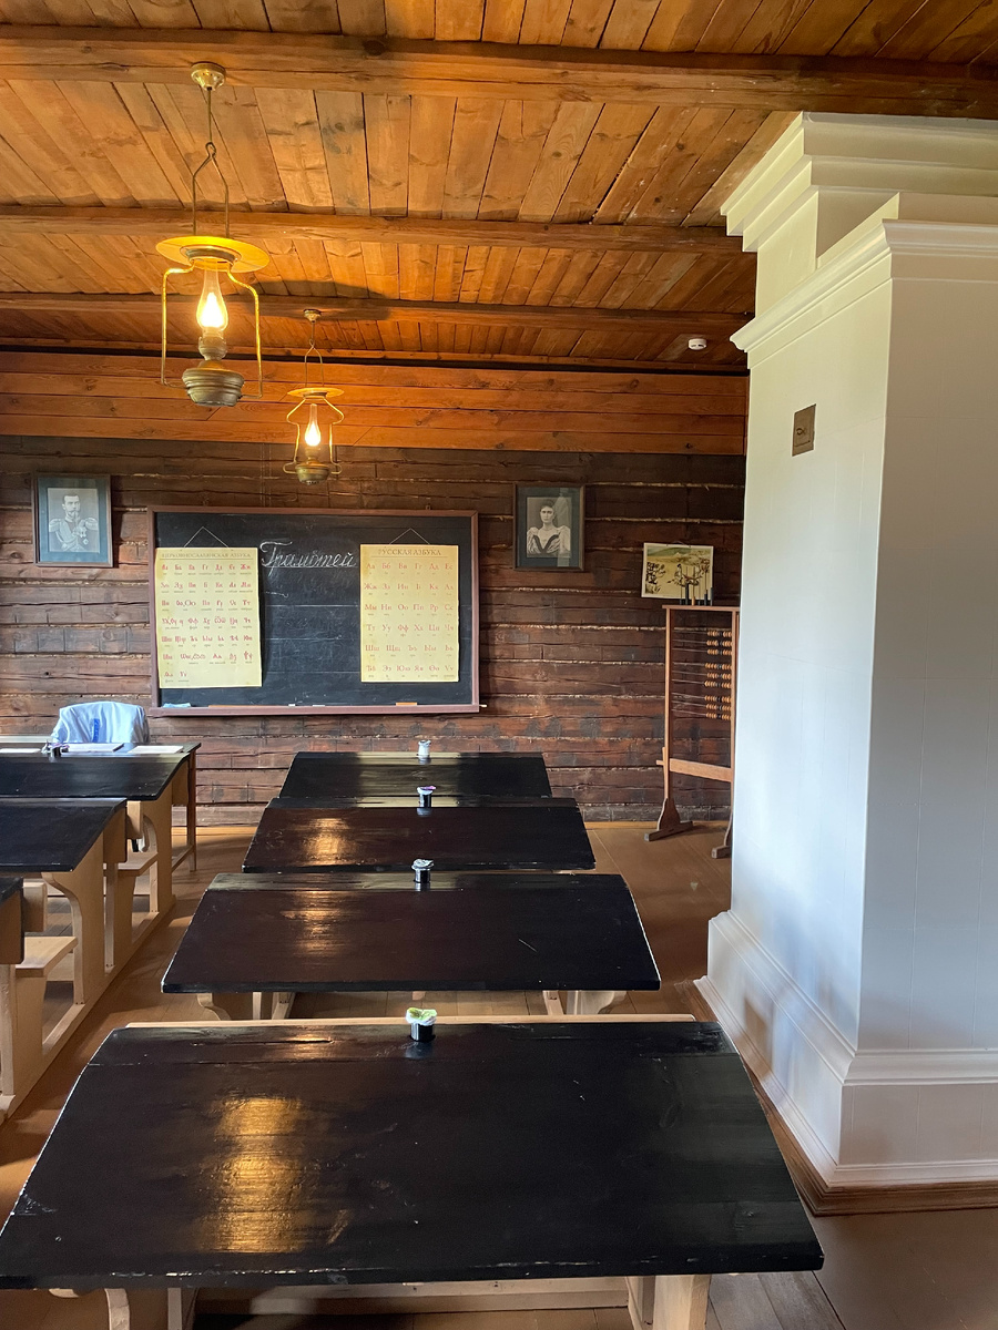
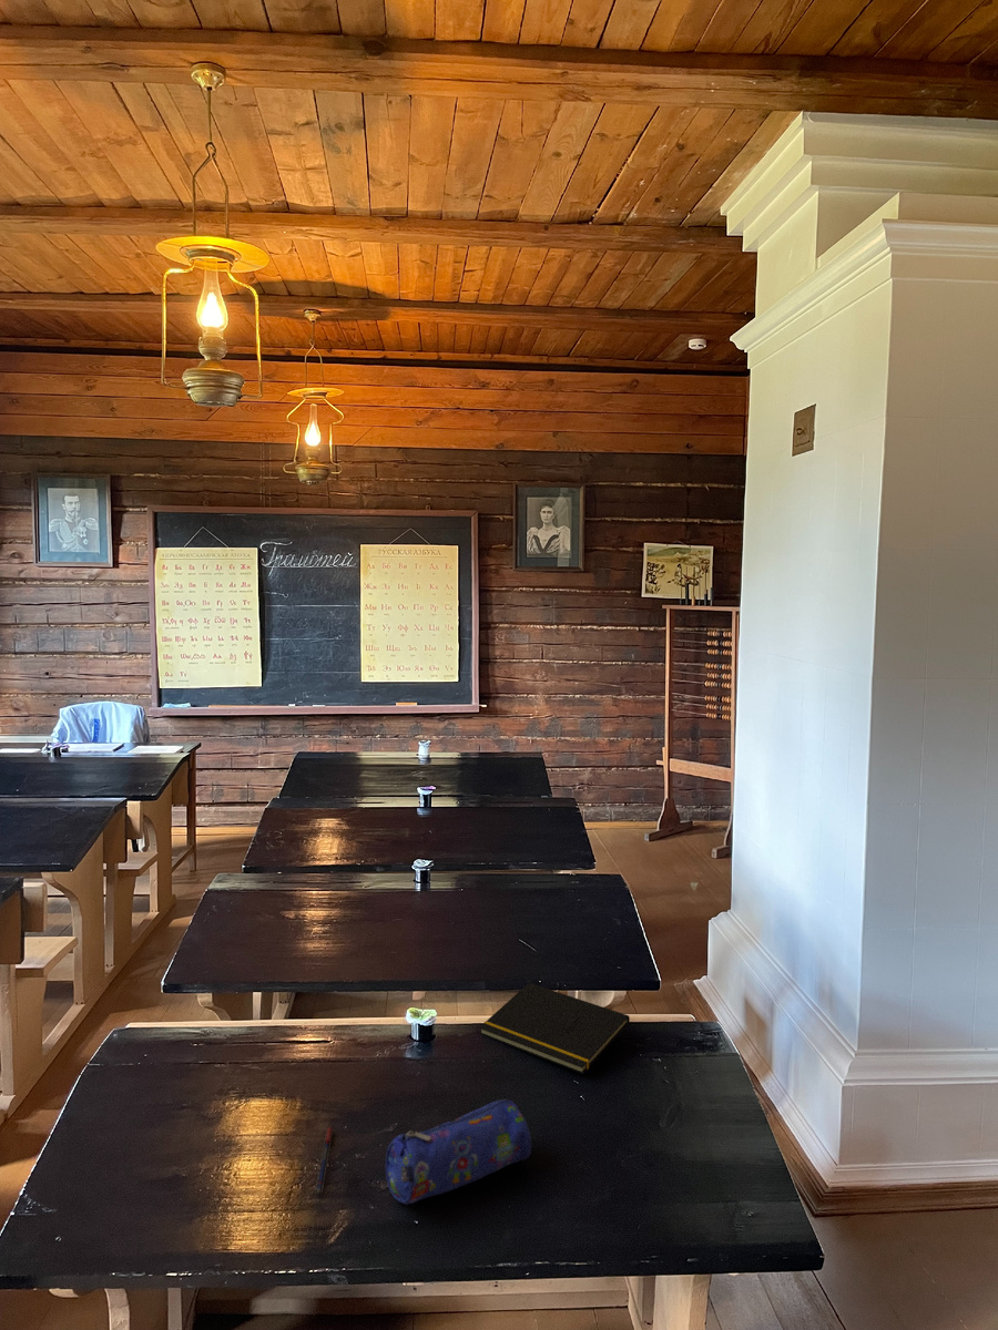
+ pencil case [385,1098,532,1205]
+ notepad [478,982,631,1075]
+ pen [314,1126,334,1194]
